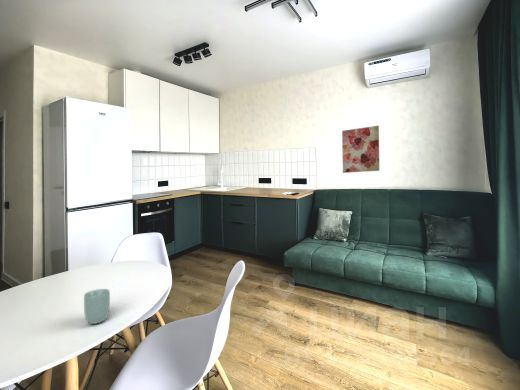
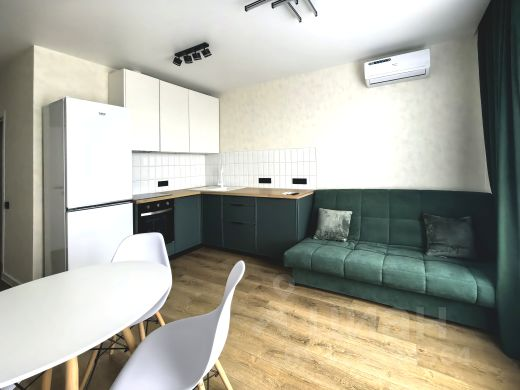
- cup [83,288,111,325]
- wall art [341,125,380,174]
